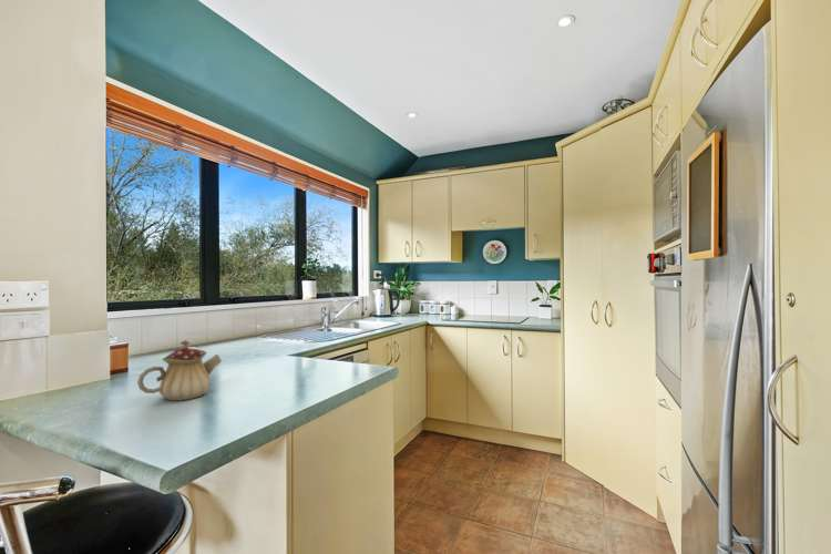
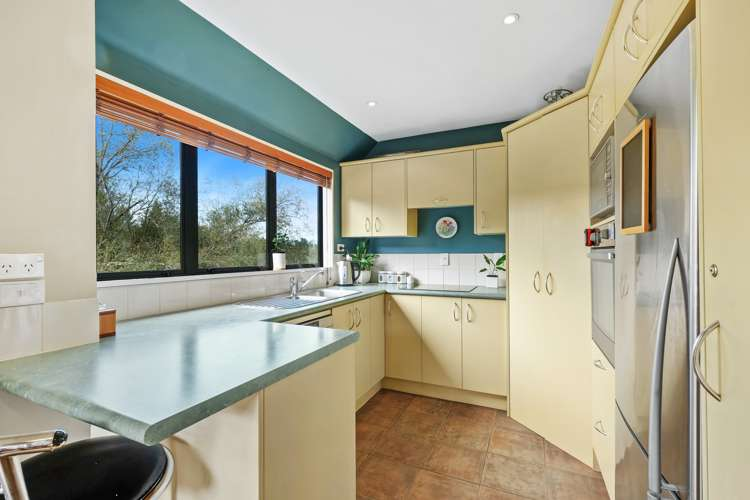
- teapot [136,339,223,402]
